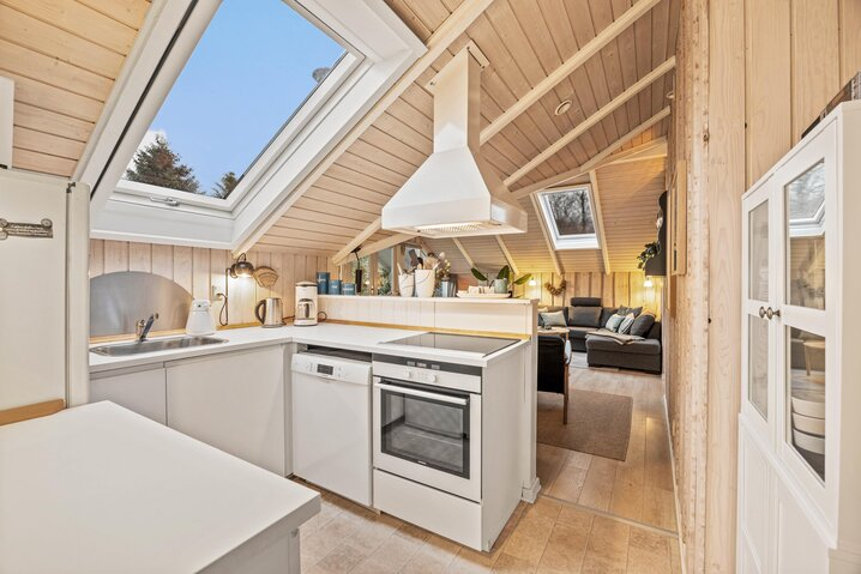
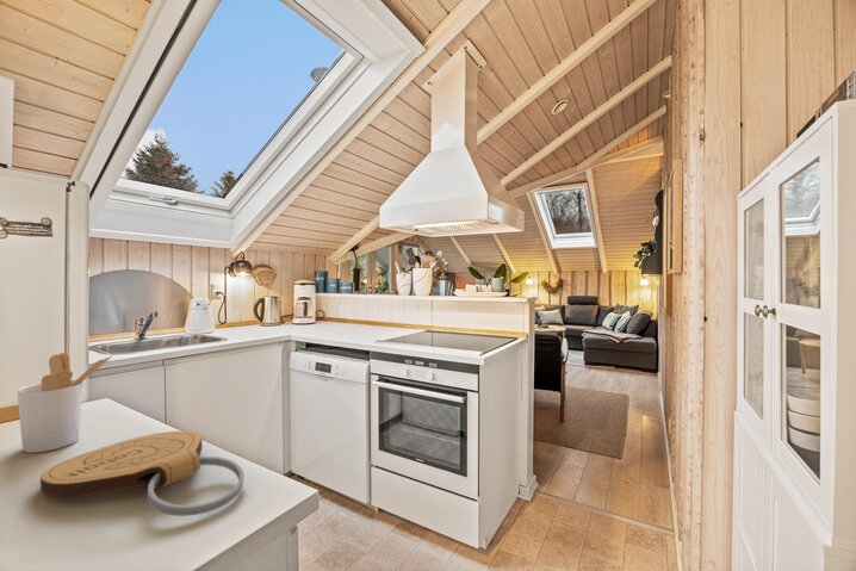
+ key chain [39,430,246,517]
+ utensil holder [15,352,114,454]
